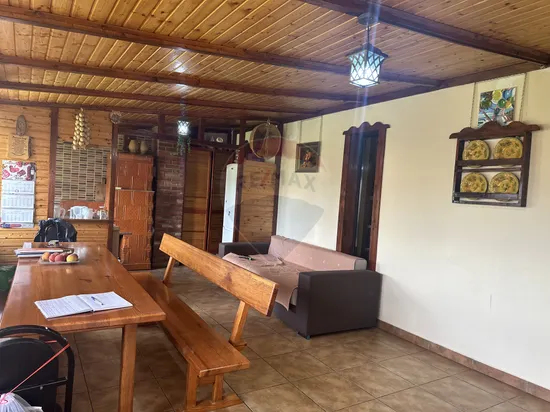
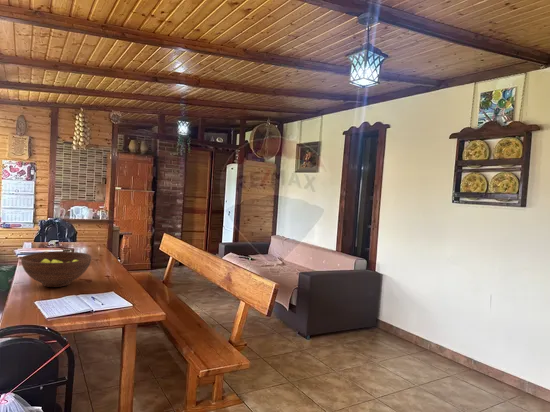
+ fruit bowl [20,251,92,288]
